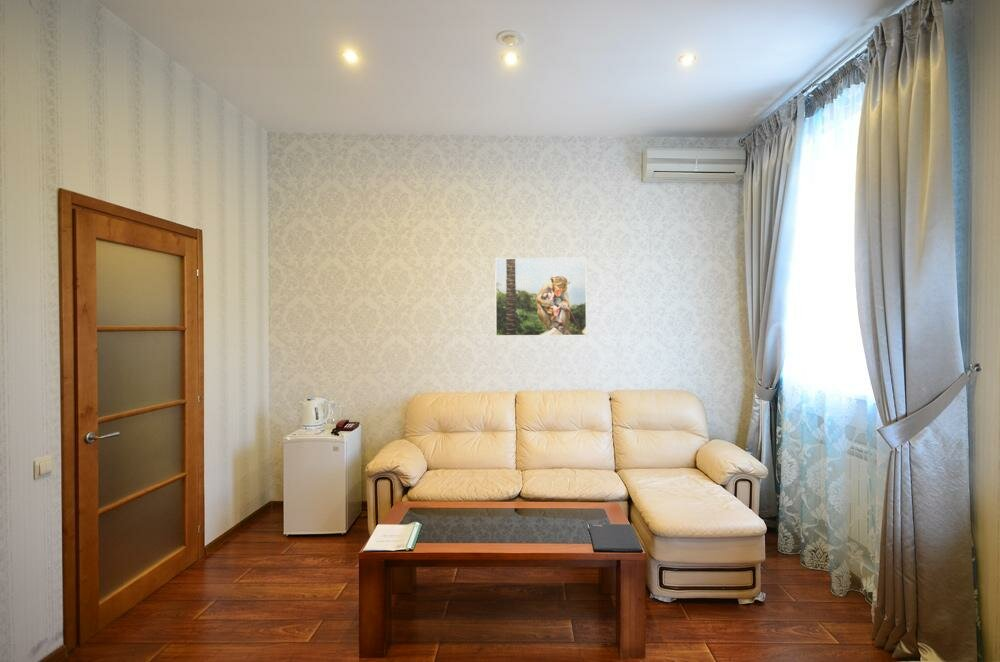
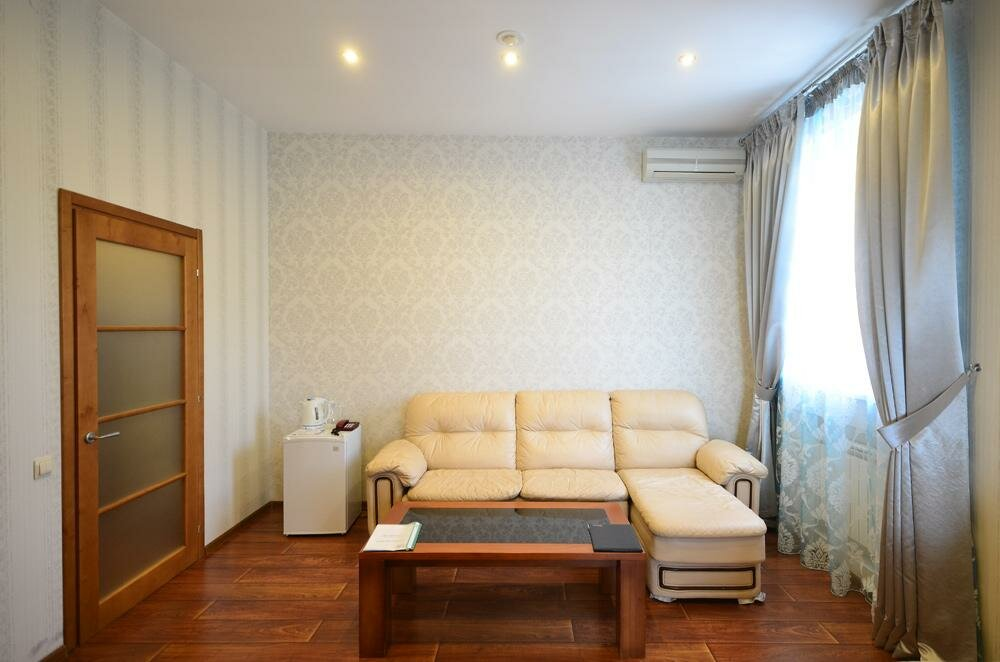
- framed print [494,257,587,337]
